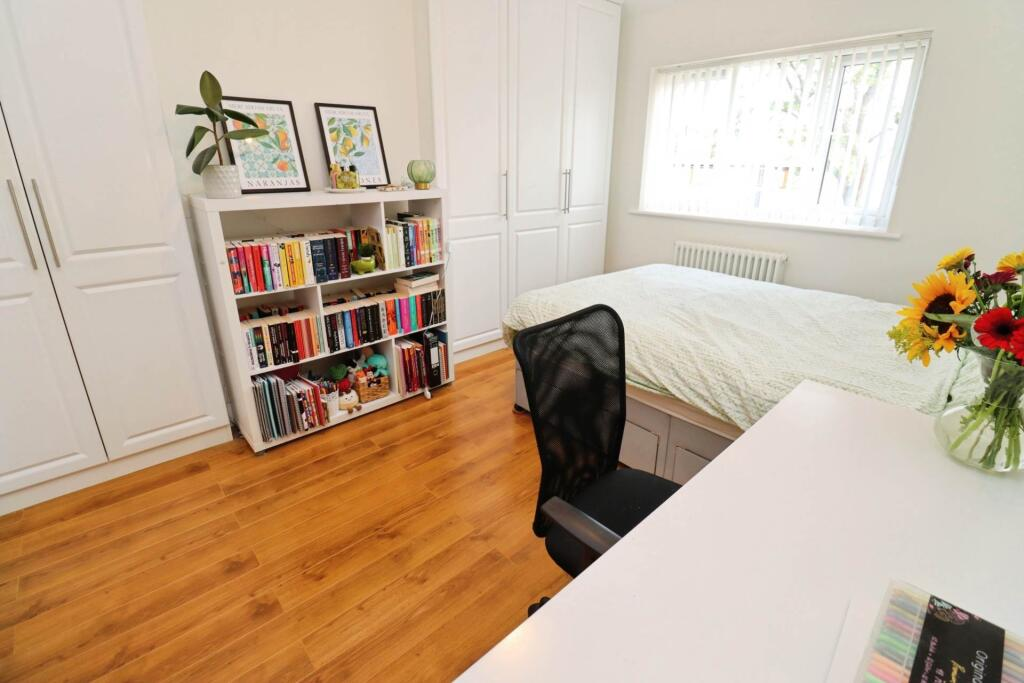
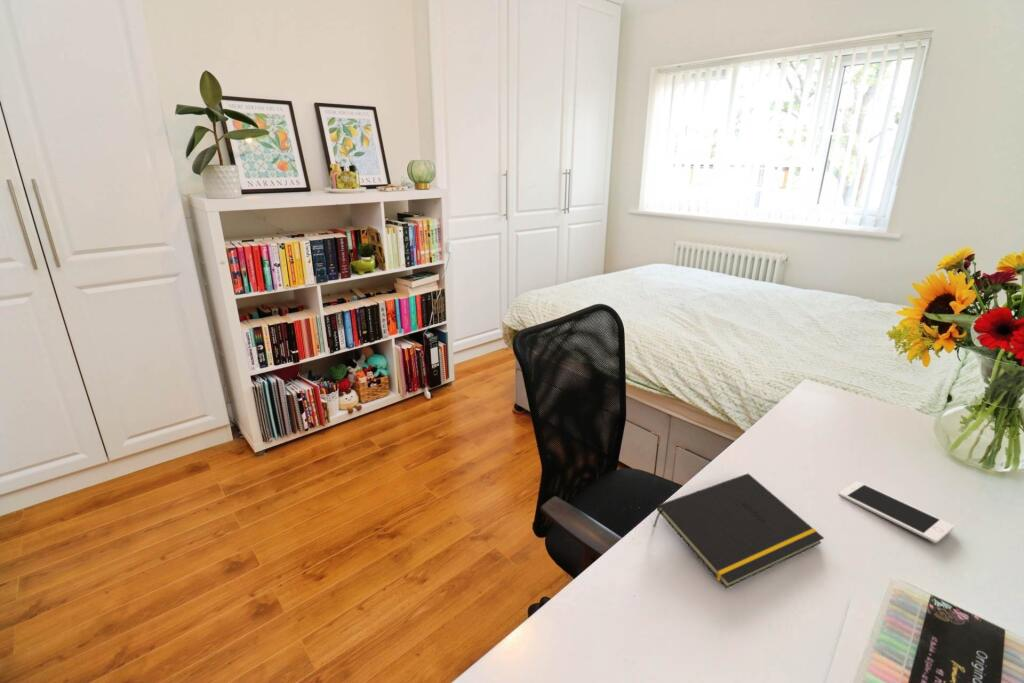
+ notepad [652,473,825,589]
+ cell phone [837,480,955,544]
